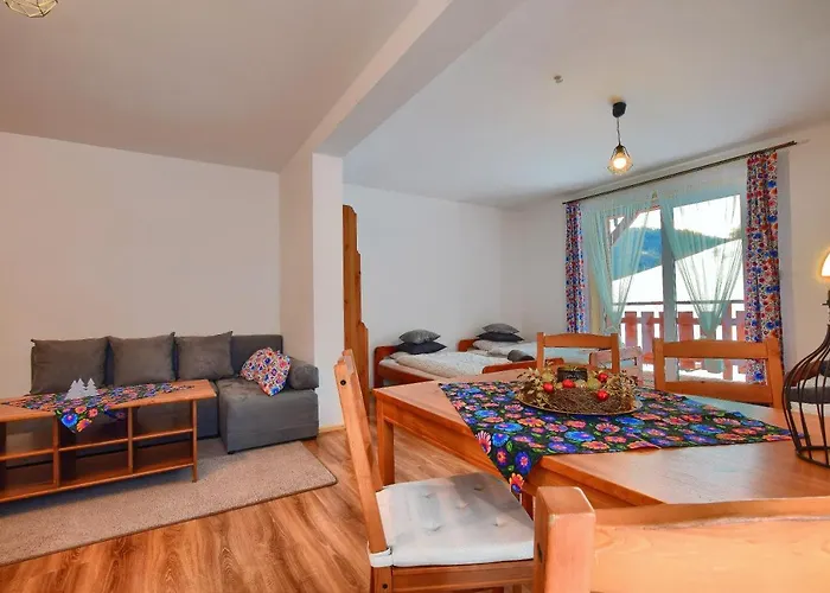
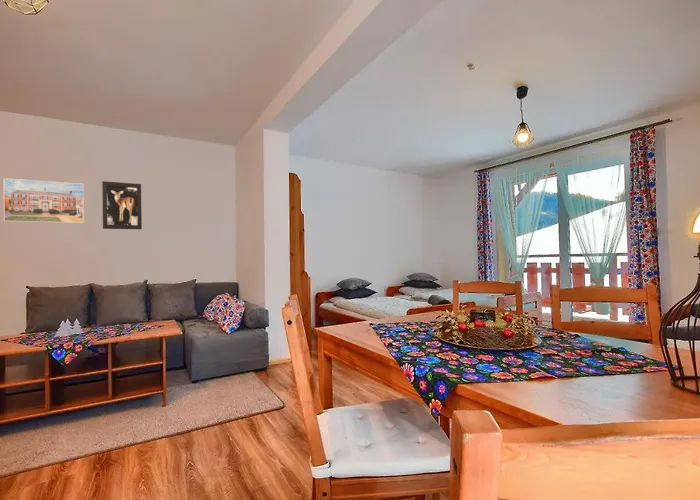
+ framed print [3,177,85,224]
+ wall art [101,180,143,230]
